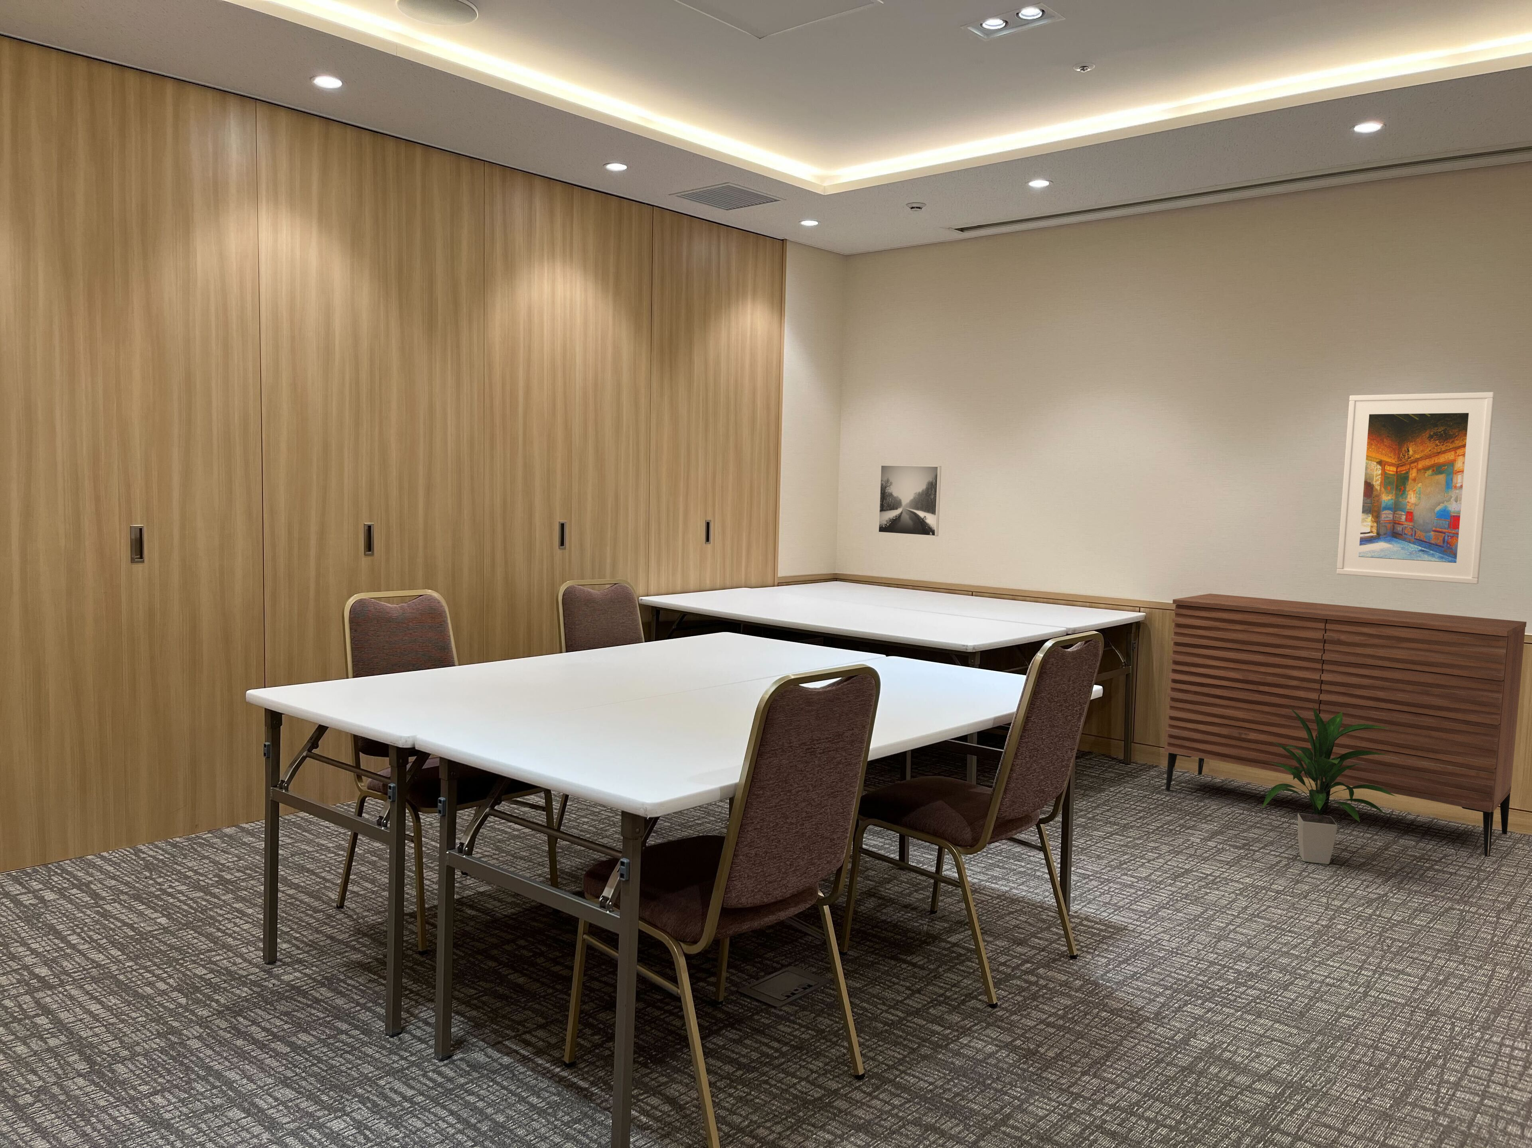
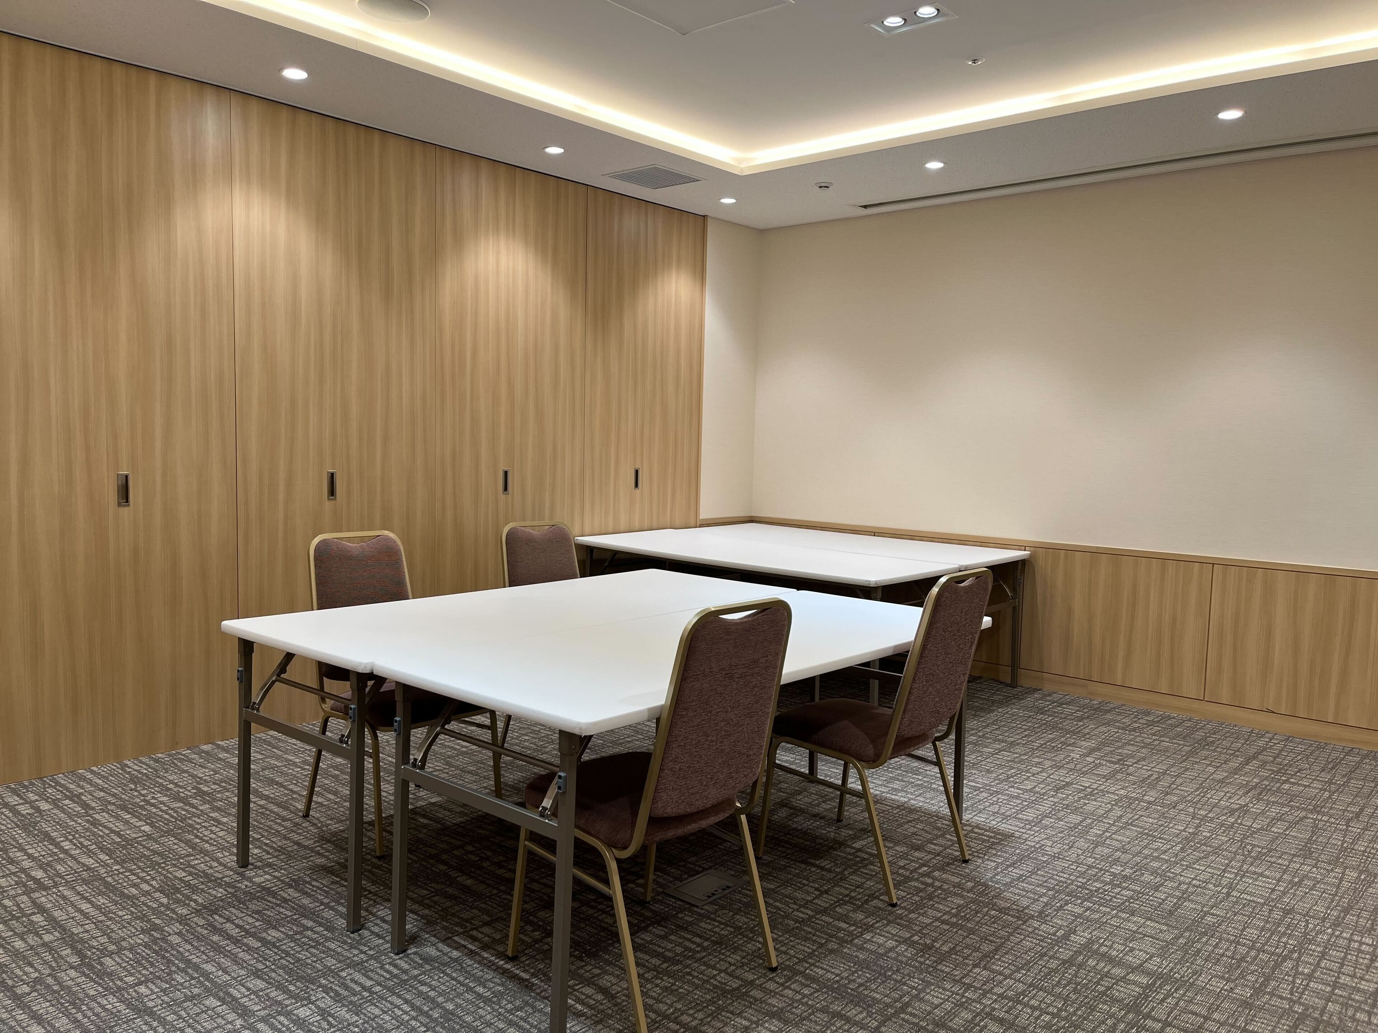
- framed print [1337,392,1495,585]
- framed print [878,464,942,537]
- indoor plant [1261,704,1397,865]
- sideboard [1164,593,1527,857]
